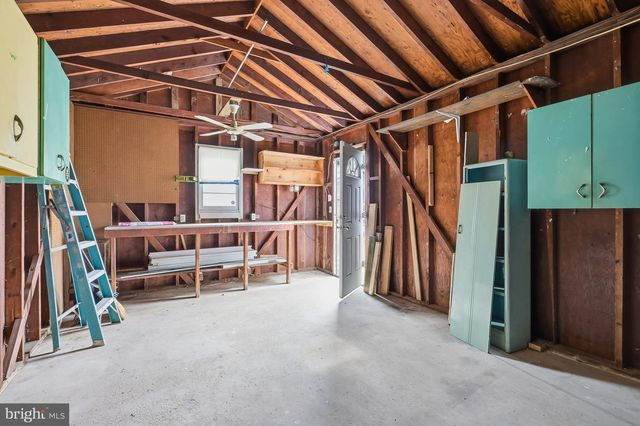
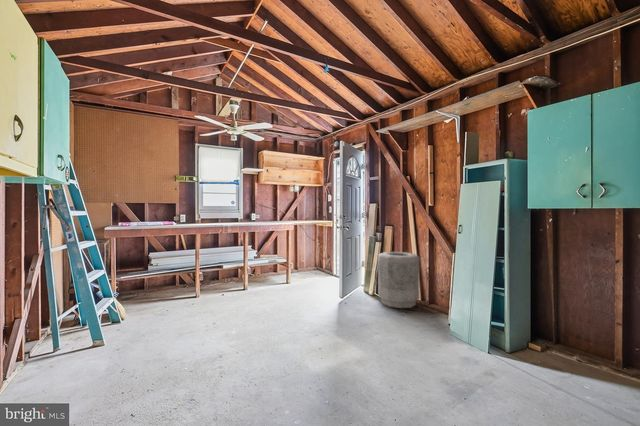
+ trash can [377,251,420,309]
